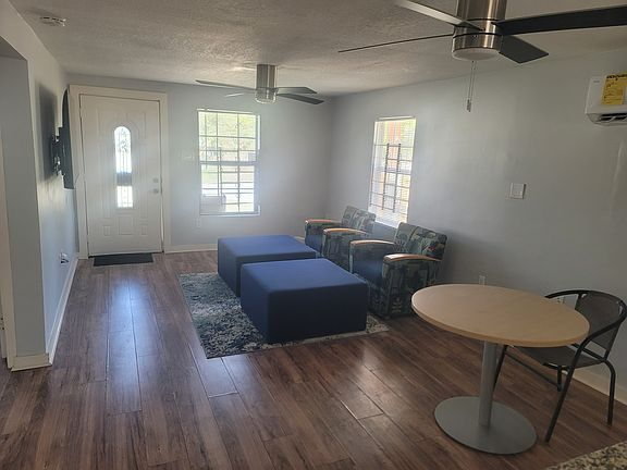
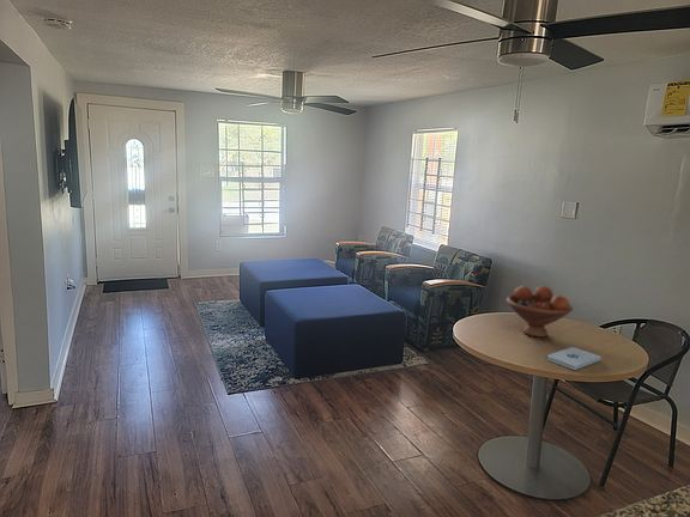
+ notepad [546,346,603,371]
+ fruit bowl [506,285,574,339]
